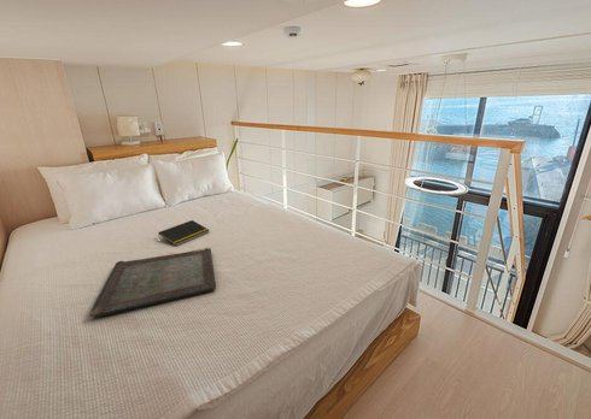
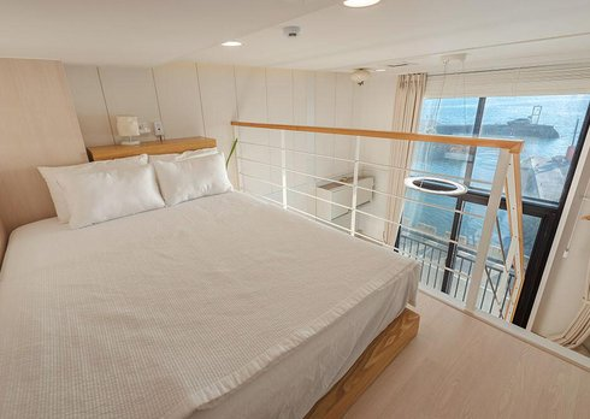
- notepad [157,219,211,247]
- serving tray [88,247,217,319]
